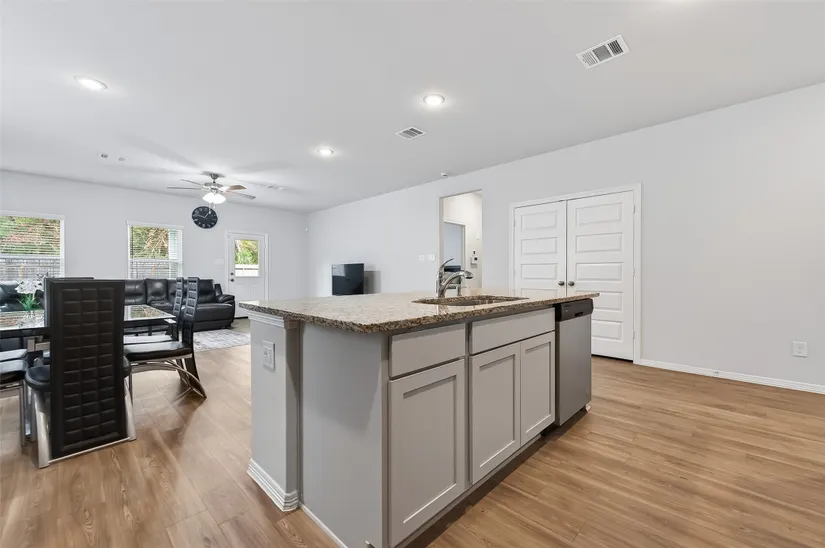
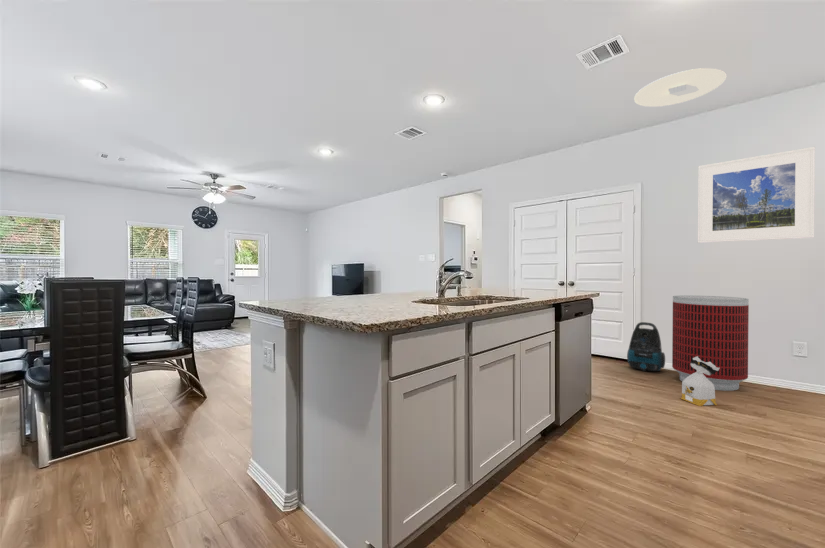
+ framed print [697,146,816,244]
+ trash can [671,294,750,392]
+ ceiling light [633,67,728,108]
+ bag [680,356,719,407]
+ vacuum cleaner [626,321,666,372]
